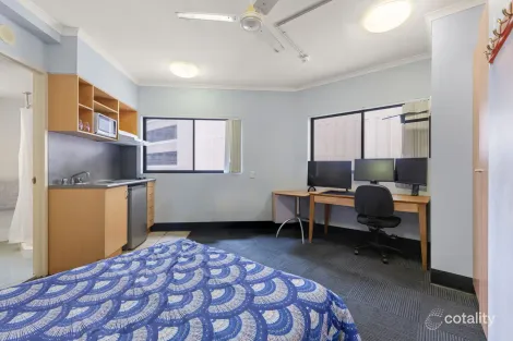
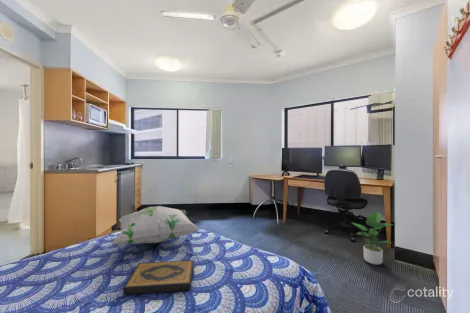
+ hardback book [122,259,195,296]
+ decorative pillow [111,205,202,246]
+ potted plant [350,211,393,266]
